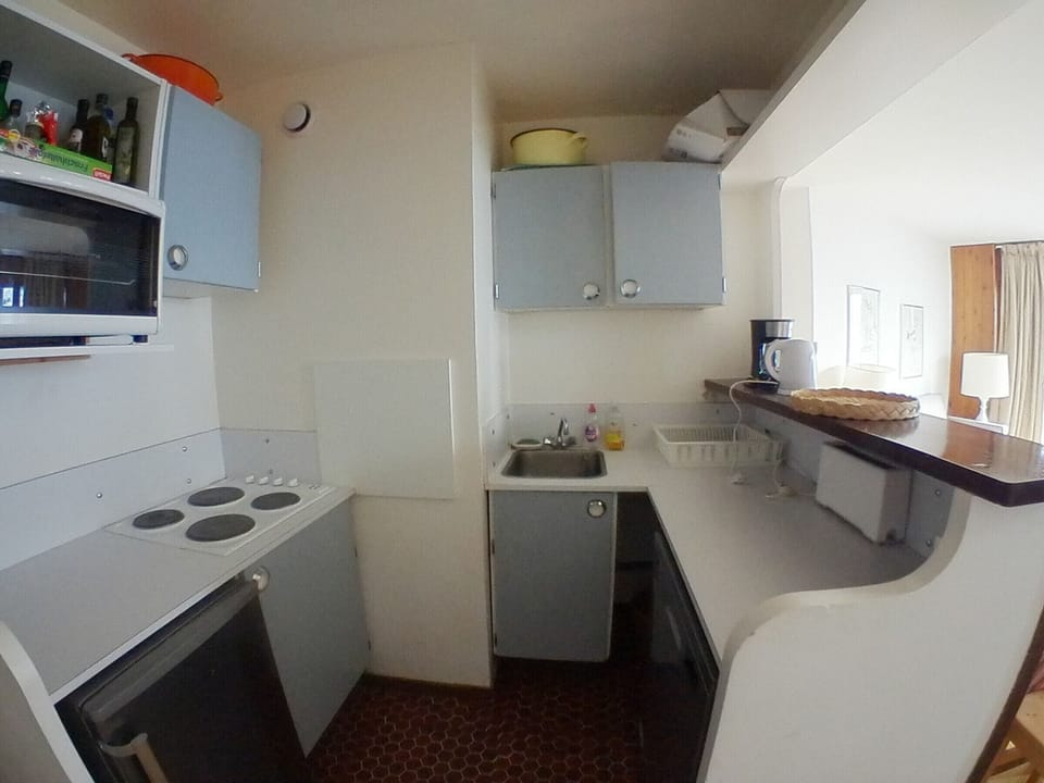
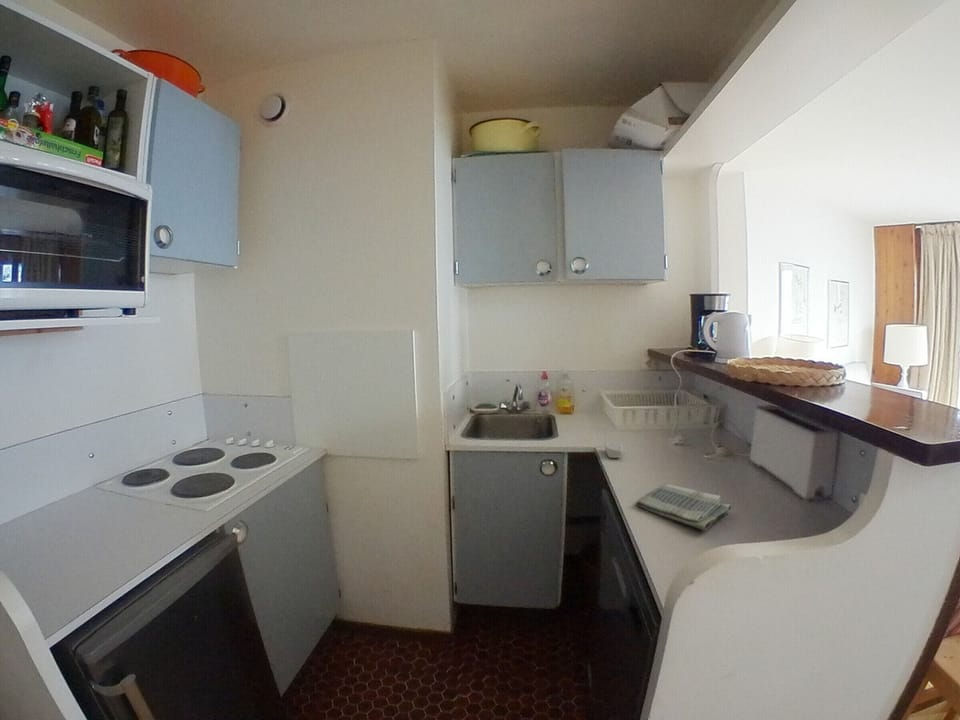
+ dish towel [635,483,732,532]
+ soap bar [604,439,624,459]
